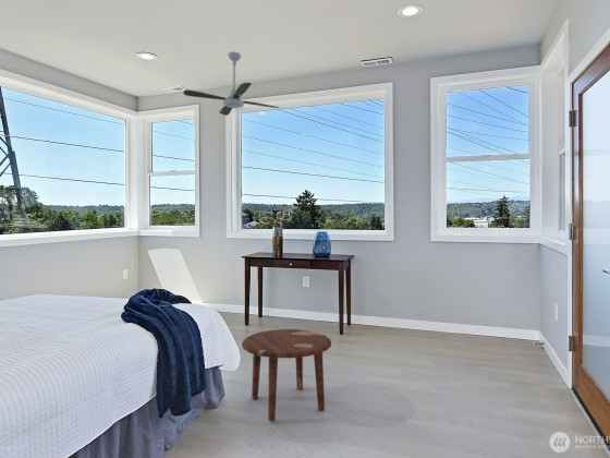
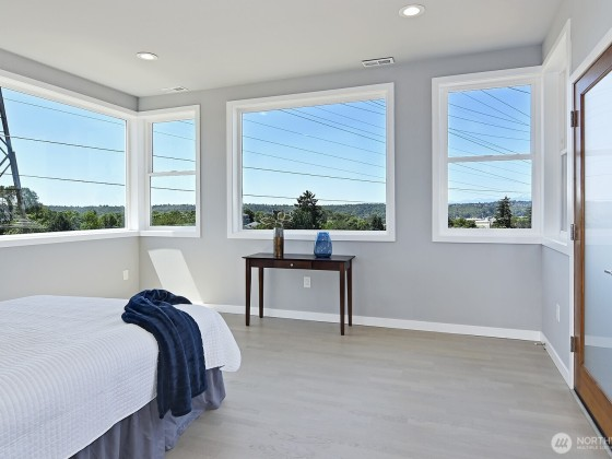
- ceiling fan [182,51,281,117]
- side table [241,328,332,422]
